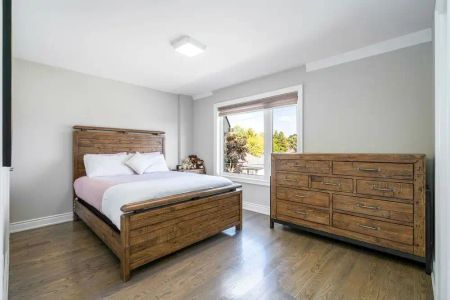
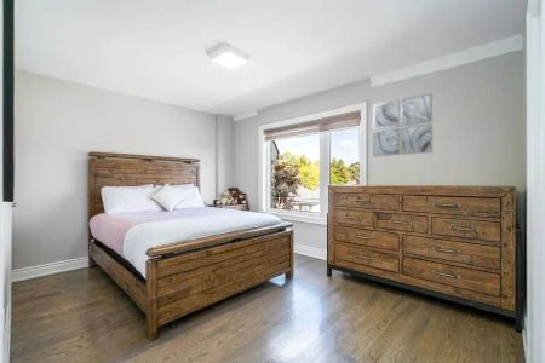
+ wall art [372,92,434,157]
